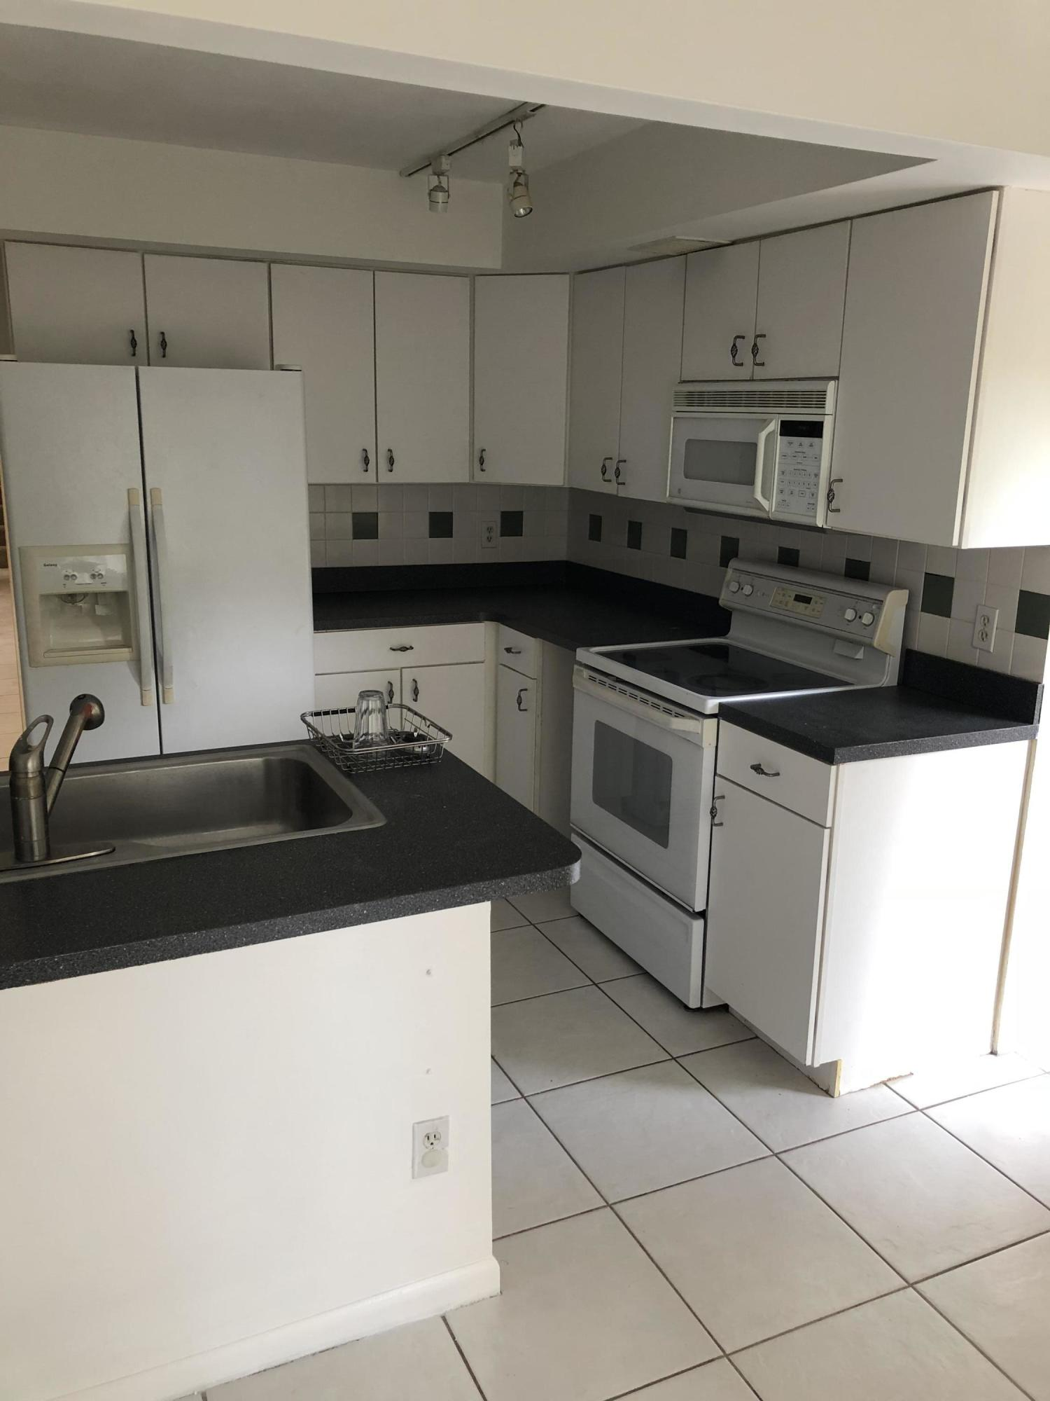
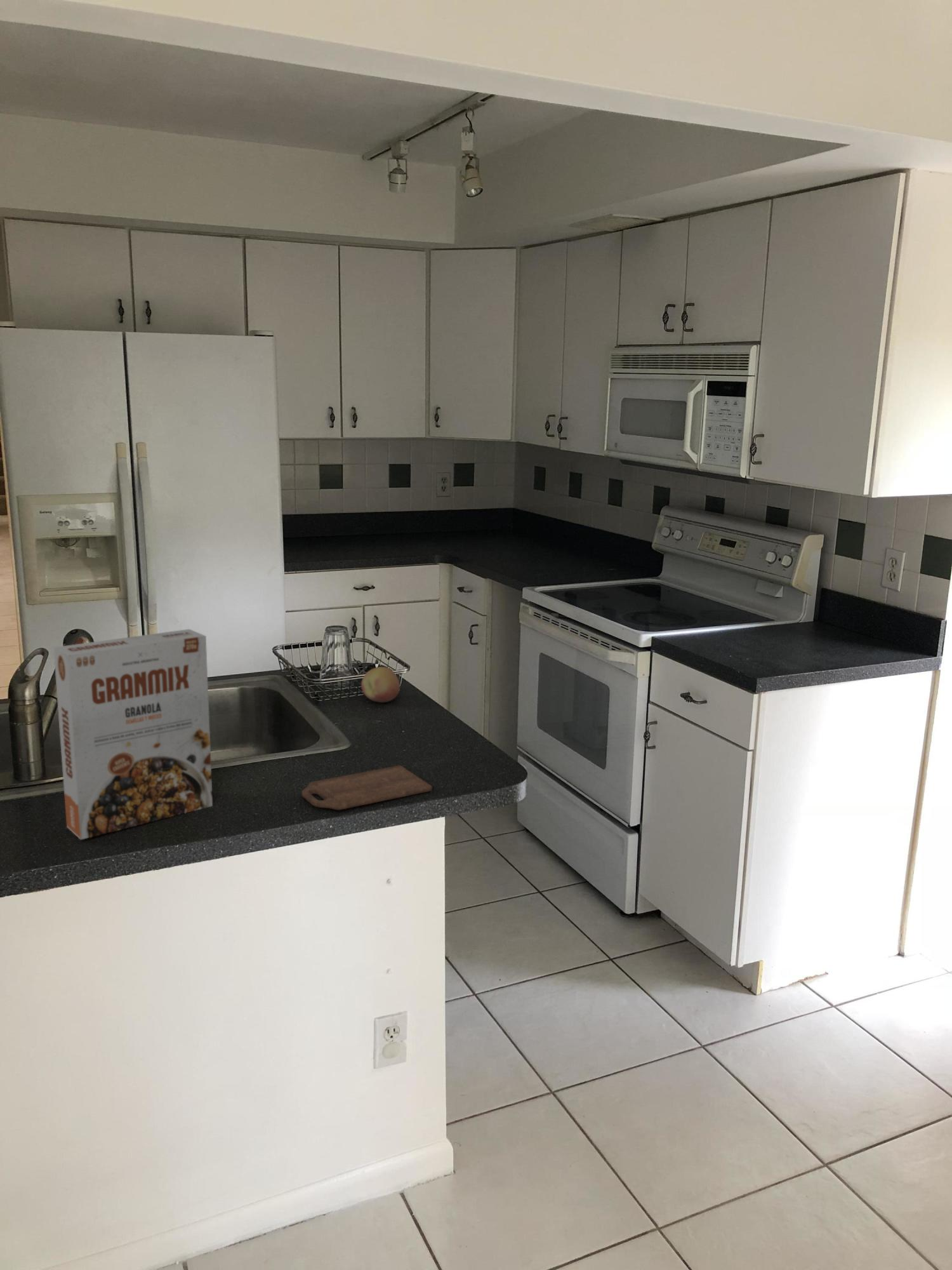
+ cutting board [301,765,433,811]
+ cereal box [53,629,213,841]
+ fruit [360,666,400,703]
